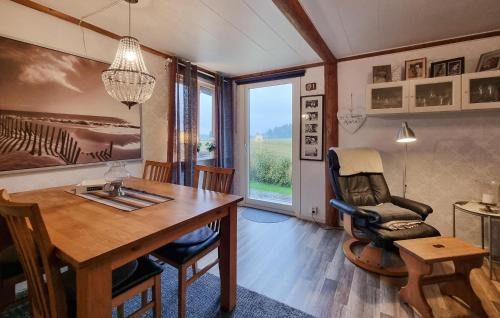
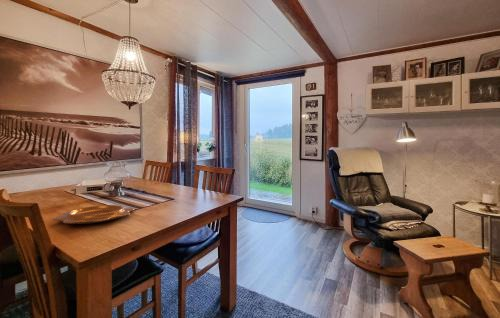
+ decorative bowl [52,204,135,225]
